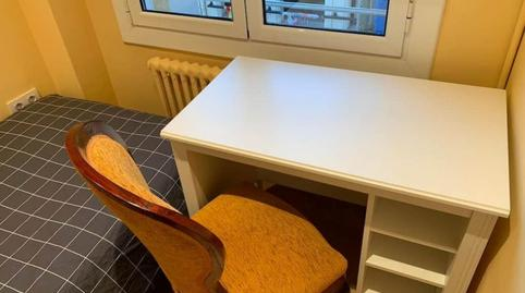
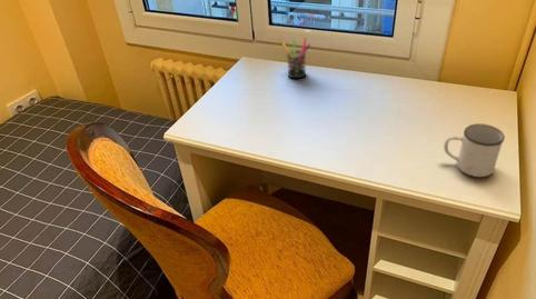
+ pen holder [281,37,311,79]
+ mug [443,122,506,178]
